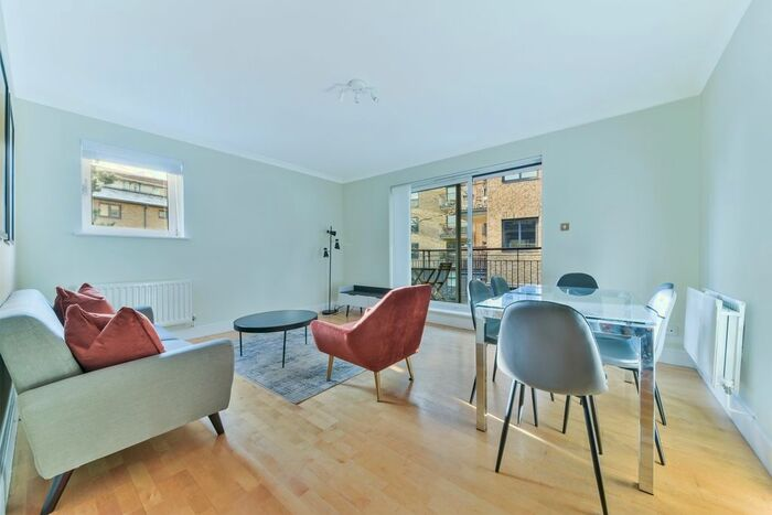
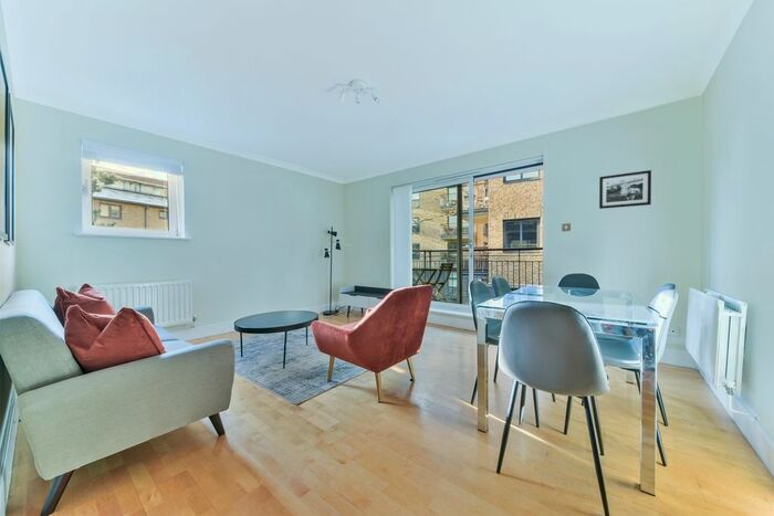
+ picture frame [598,169,652,210]
